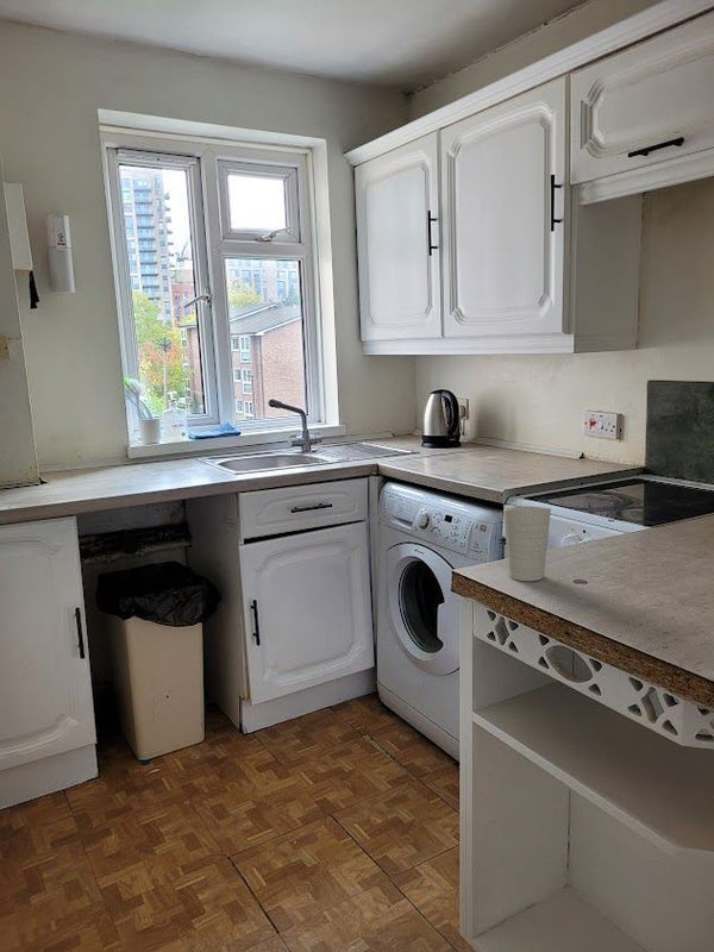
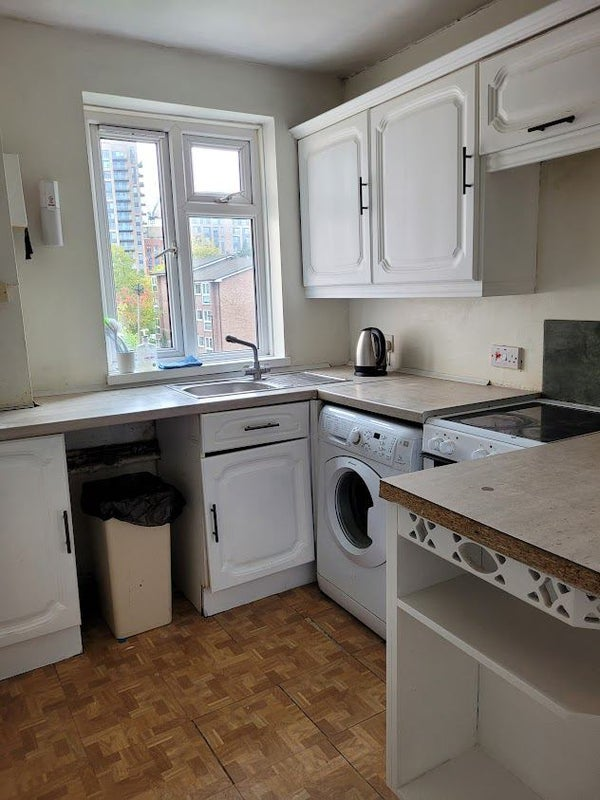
- cup [502,505,552,582]
